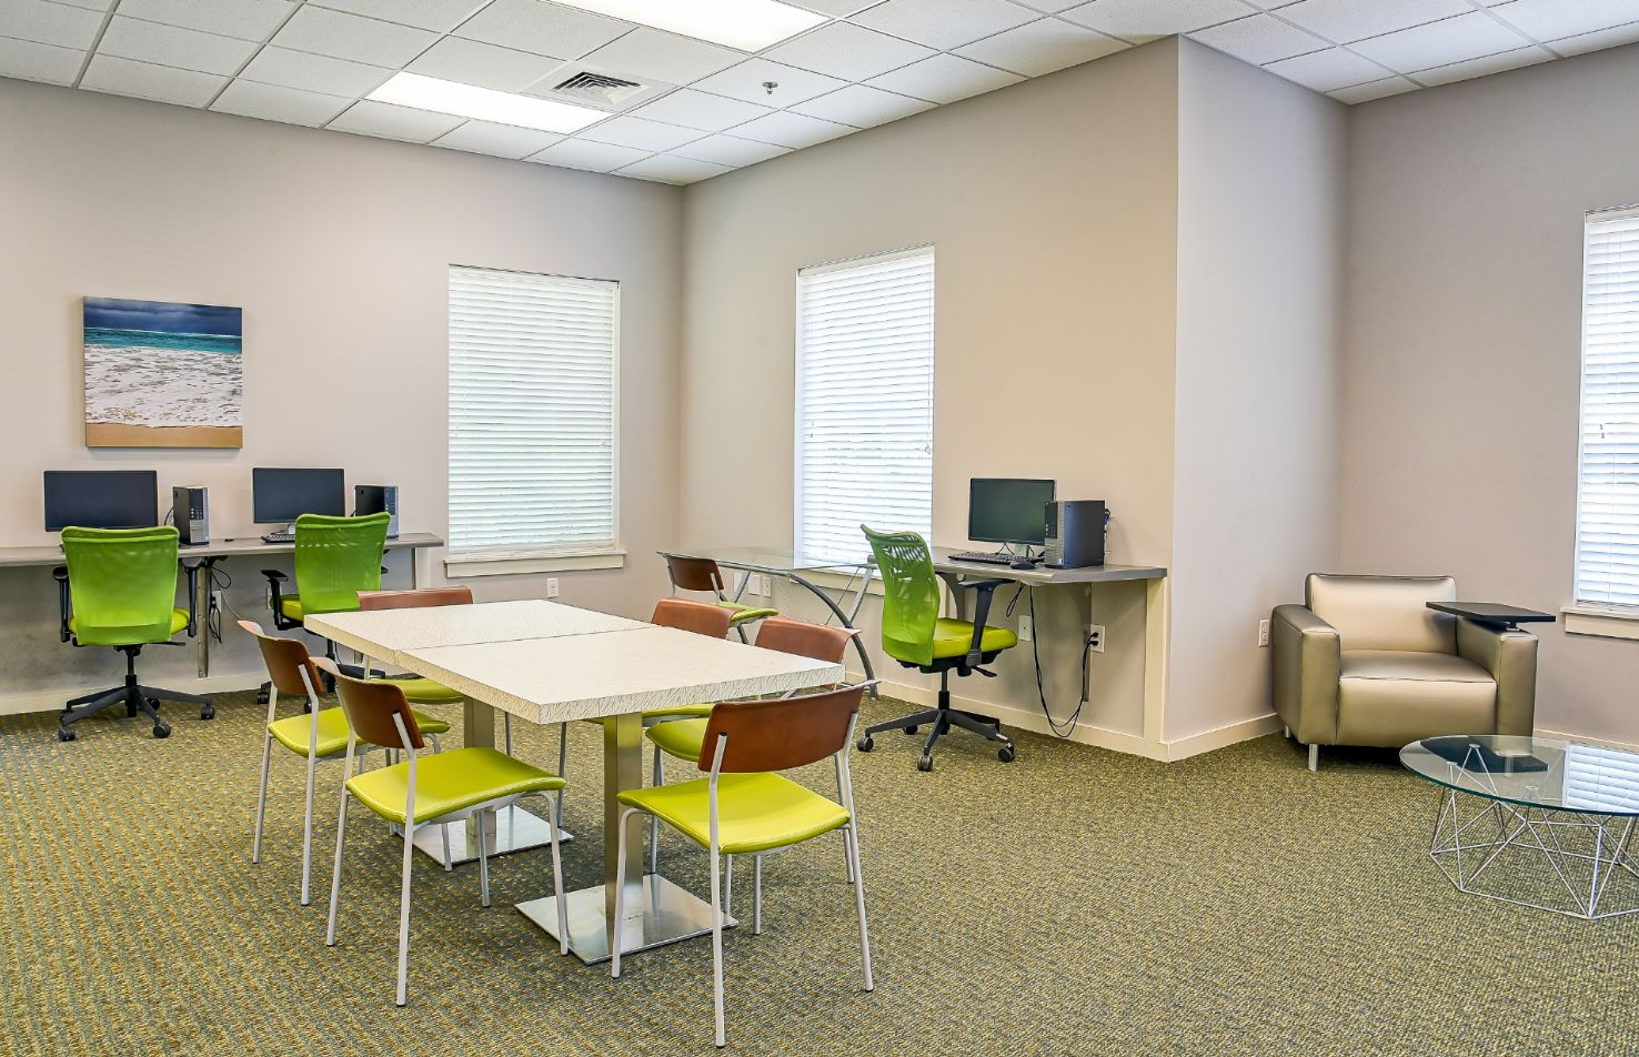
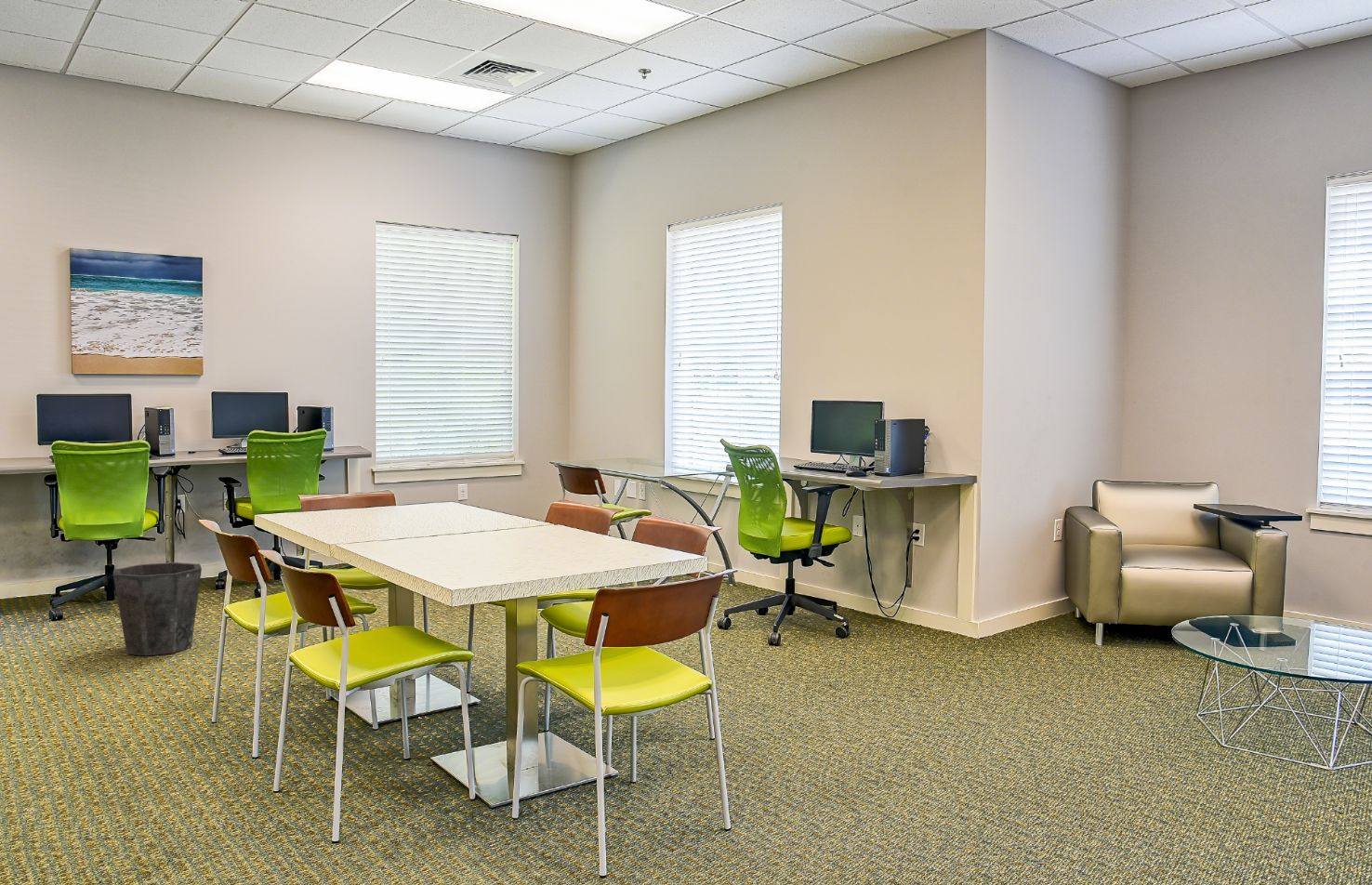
+ waste bin [112,561,203,656]
